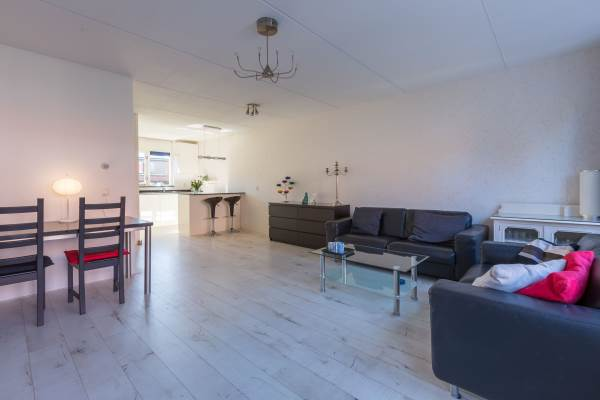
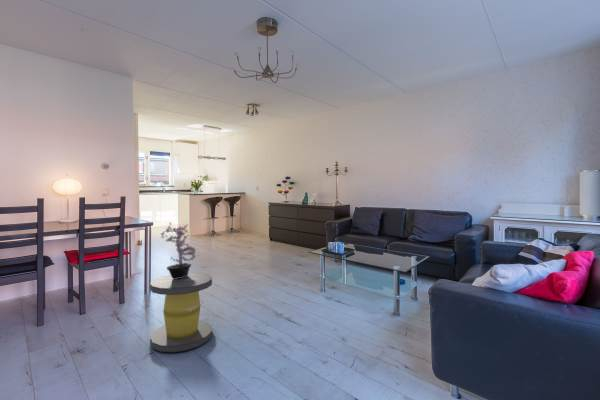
+ potted plant [159,221,197,279]
+ stool [149,272,213,353]
